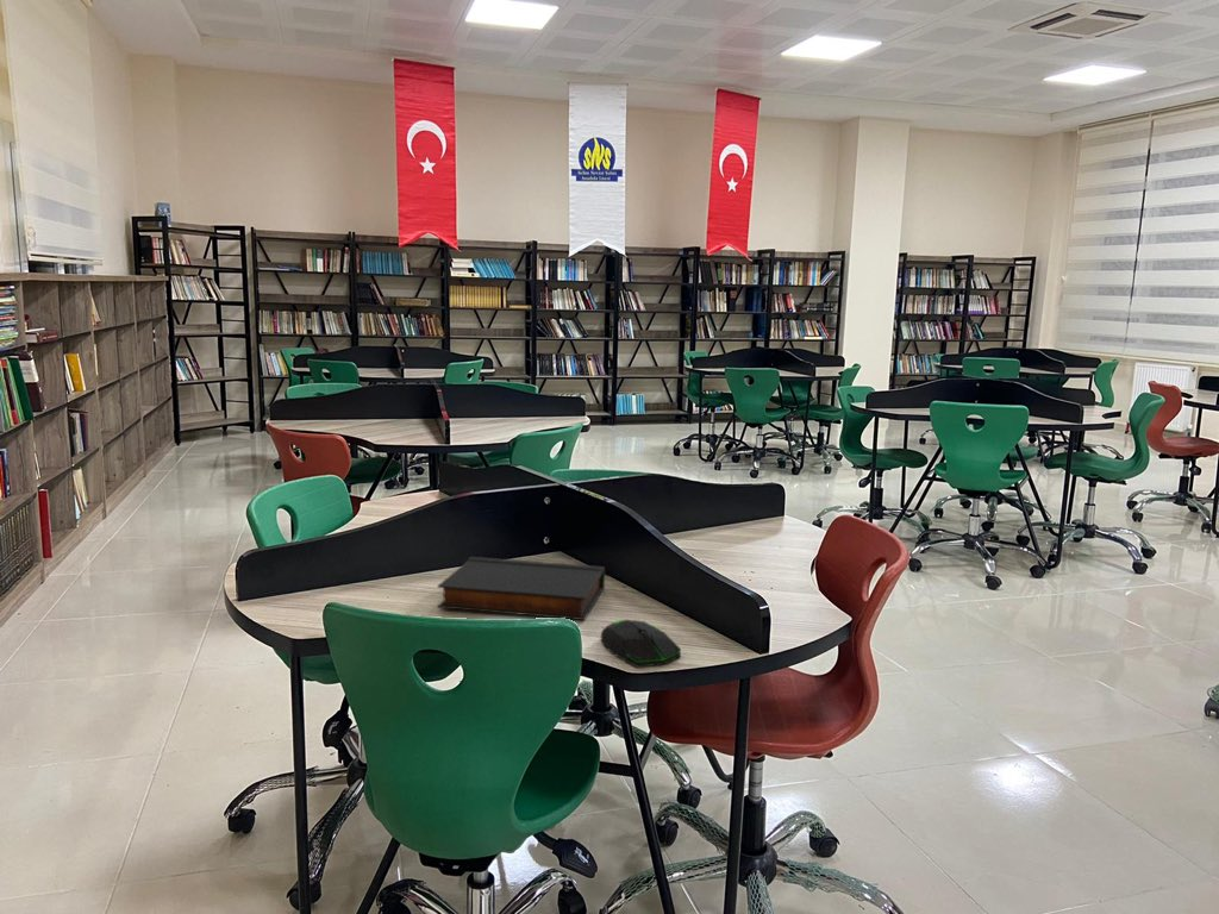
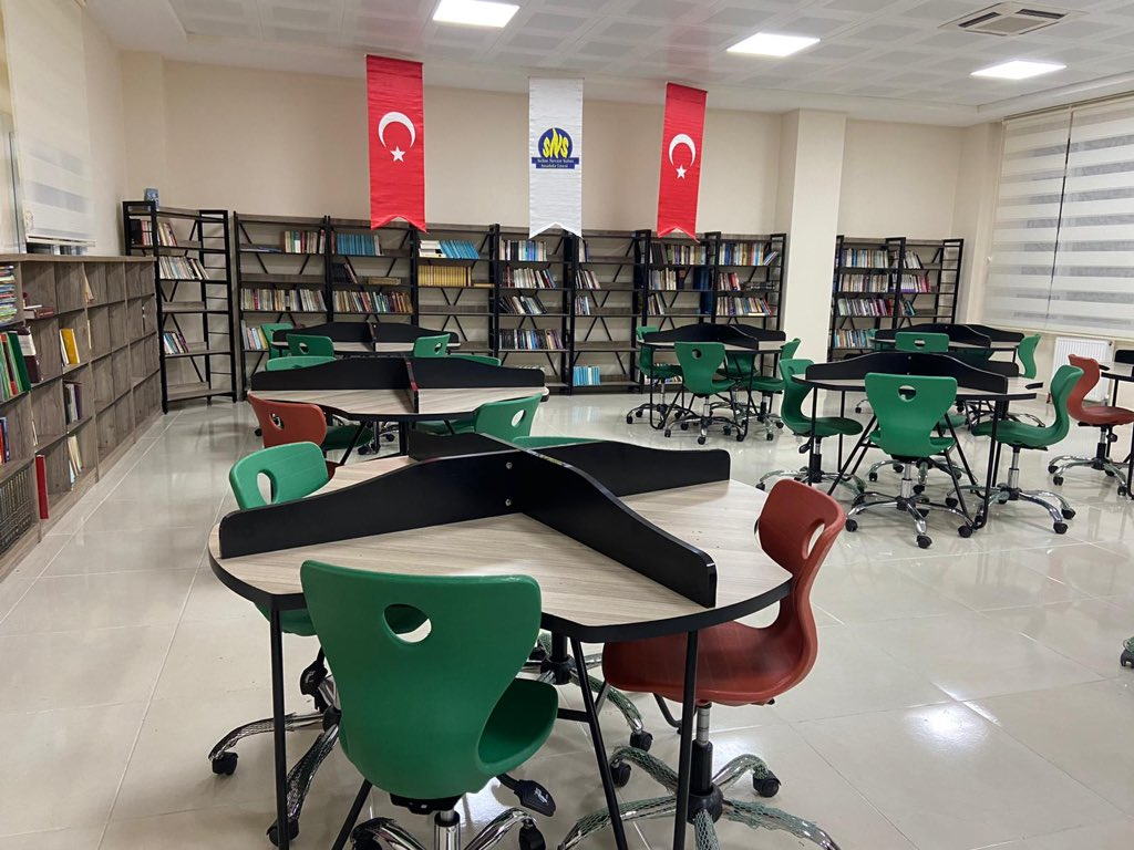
- computer mouse [600,619,682,668]
- book [437,556,606,621]
